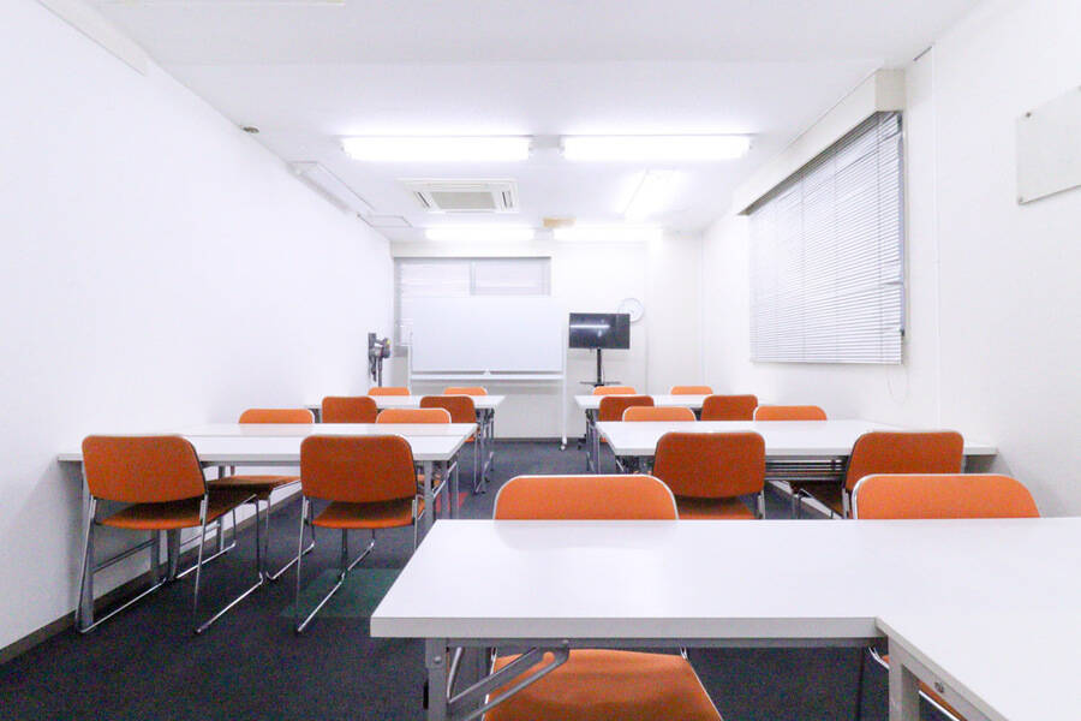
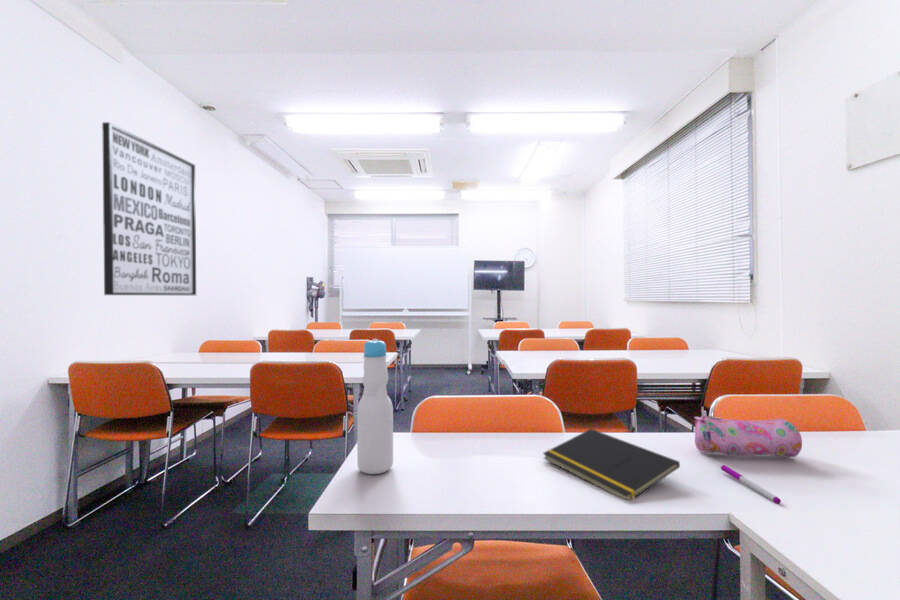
+ pencil case [693,415,803,458]
+ notepad [542,428,681,501]
+ bottle [356,338,394,475]
+ pen [720,464,782,505]
+ wall art [101,121,197,296]
